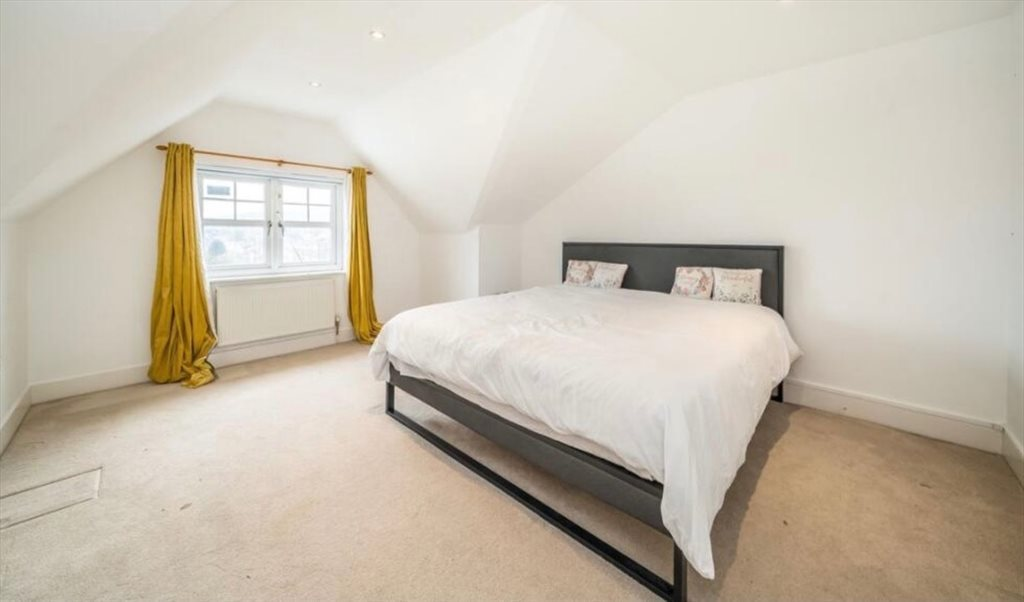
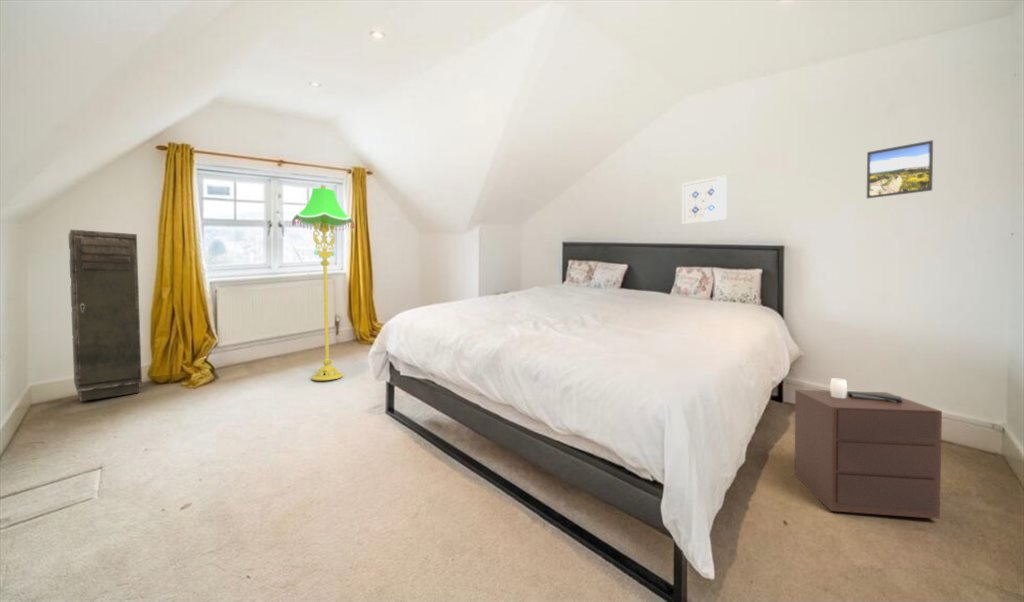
+ wall art [681,174,728,225]
+ floor lamp [291,184,356,381]
+ nightstand [794,377,943,520]
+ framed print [866,139,934,199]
+ storage cabinet [68,229,143,402]
